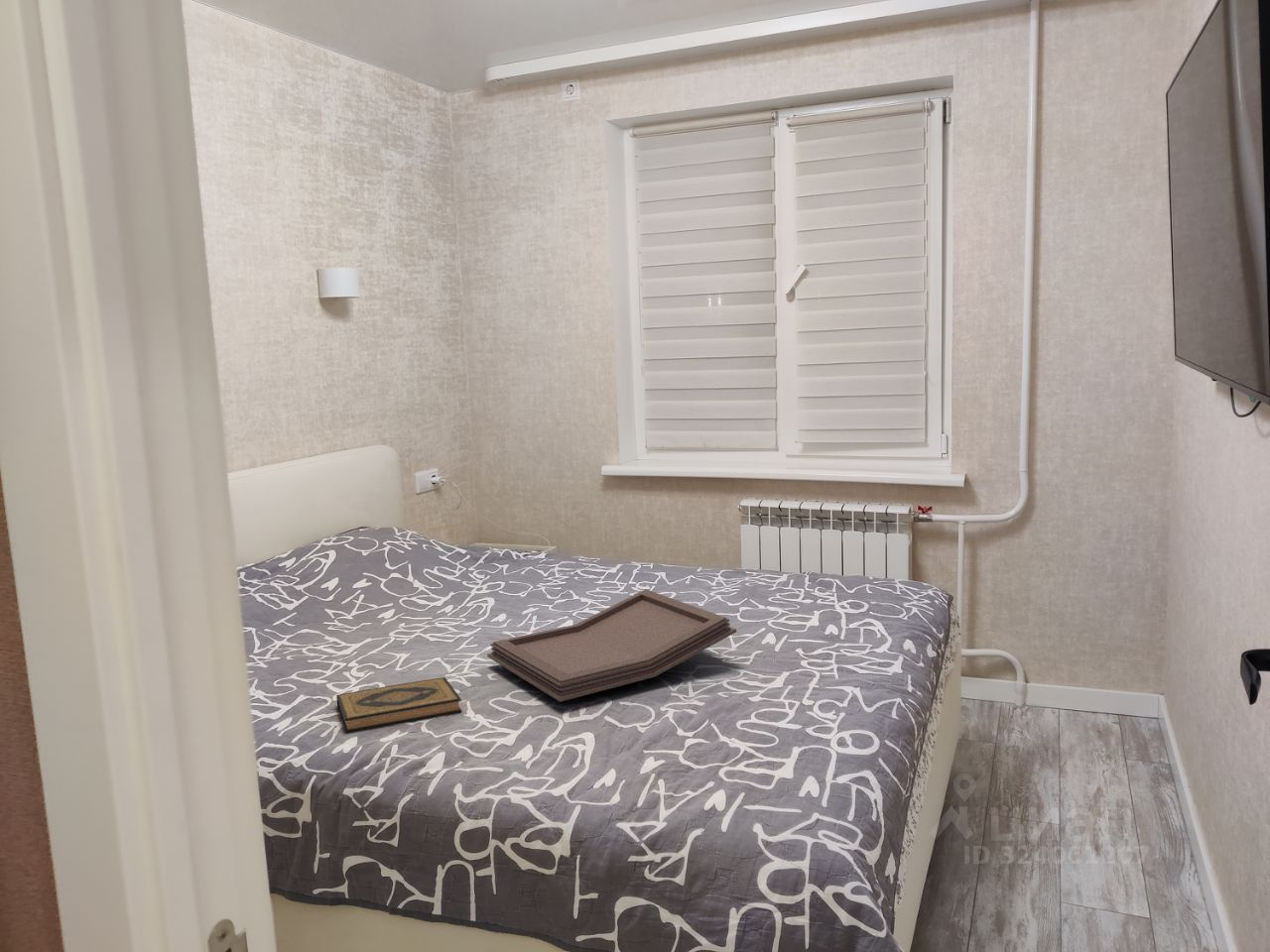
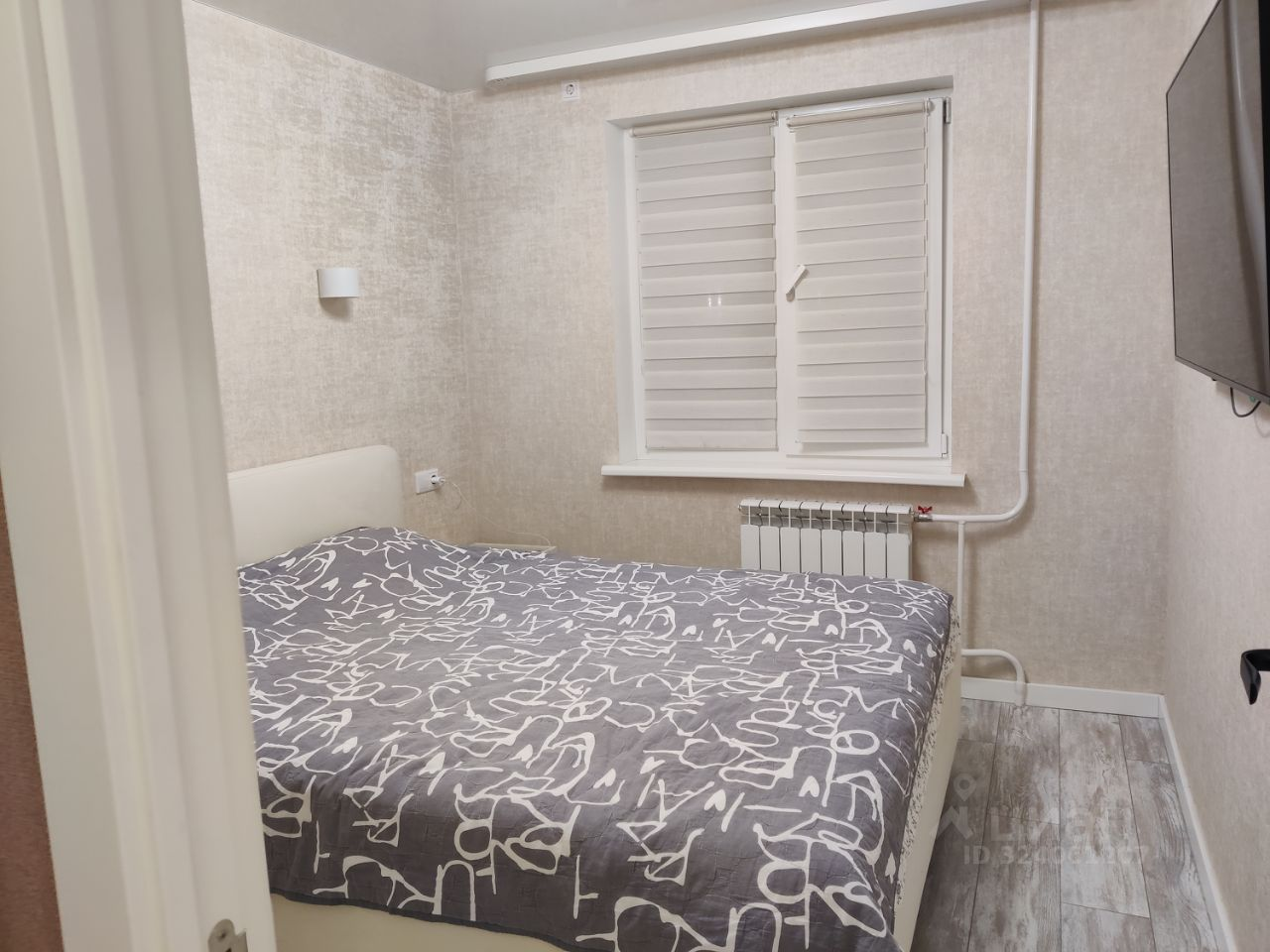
- serving tray [486,588,737,702]
- hardback book [335,676,462,734]
